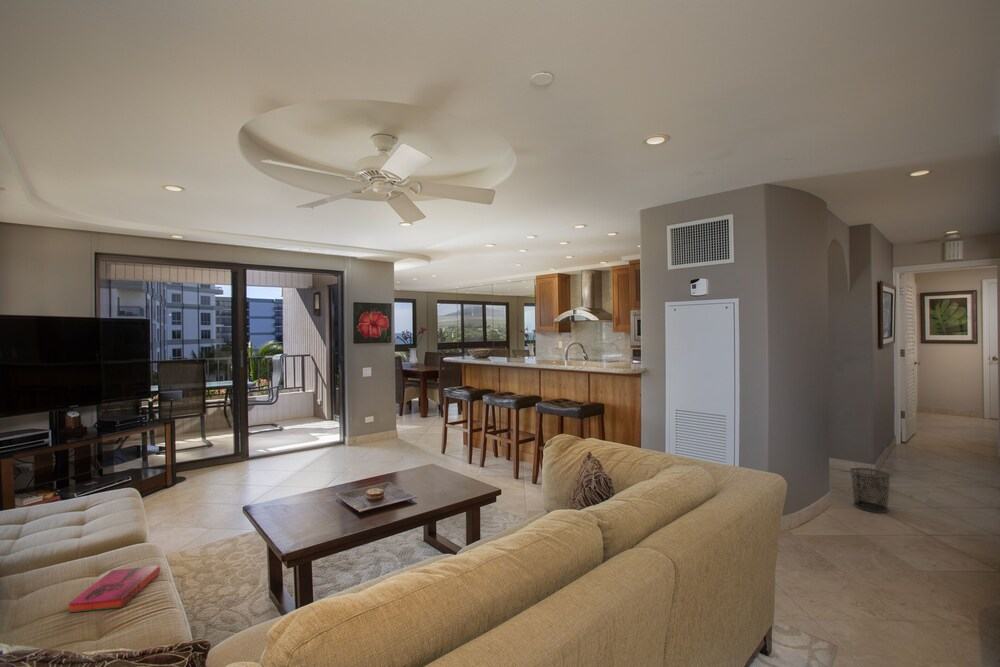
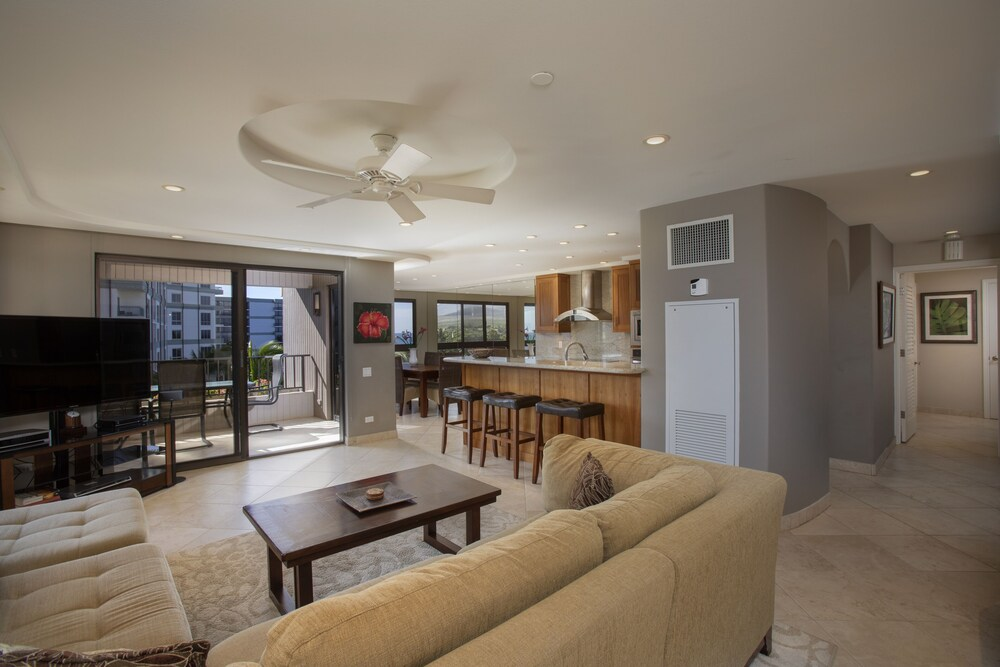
- hardback book [67,565,161,614]
- waste bin [848,467,892,514]
